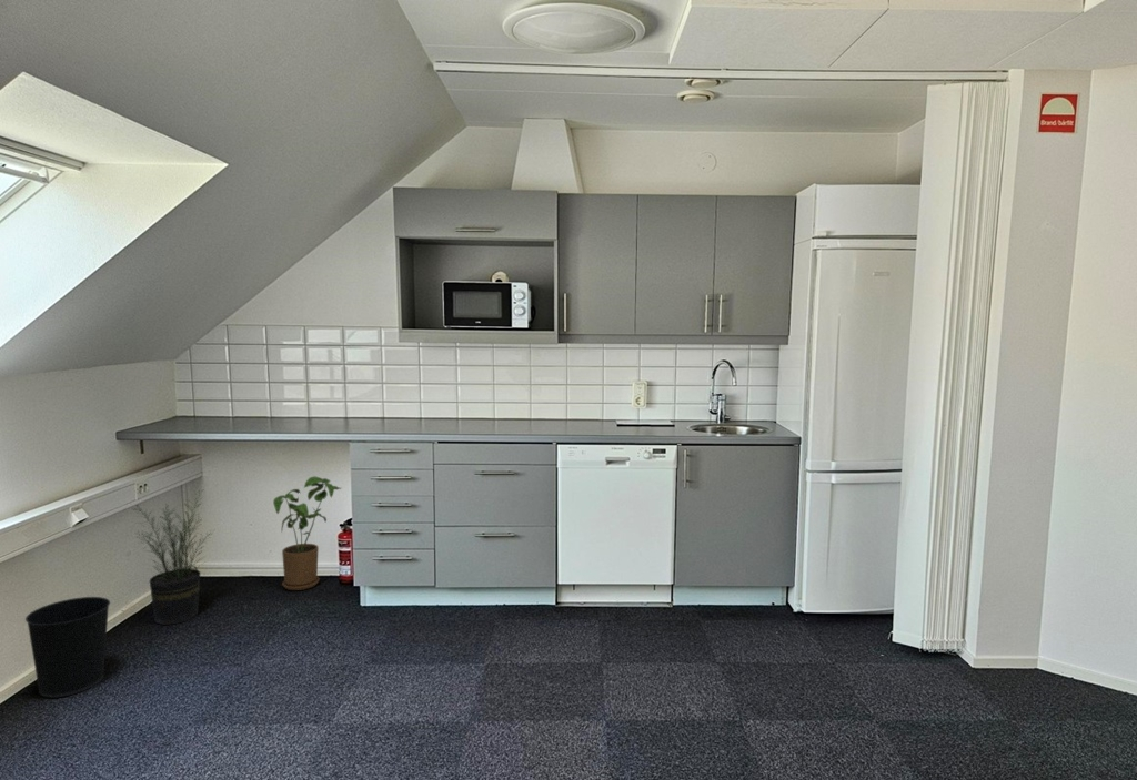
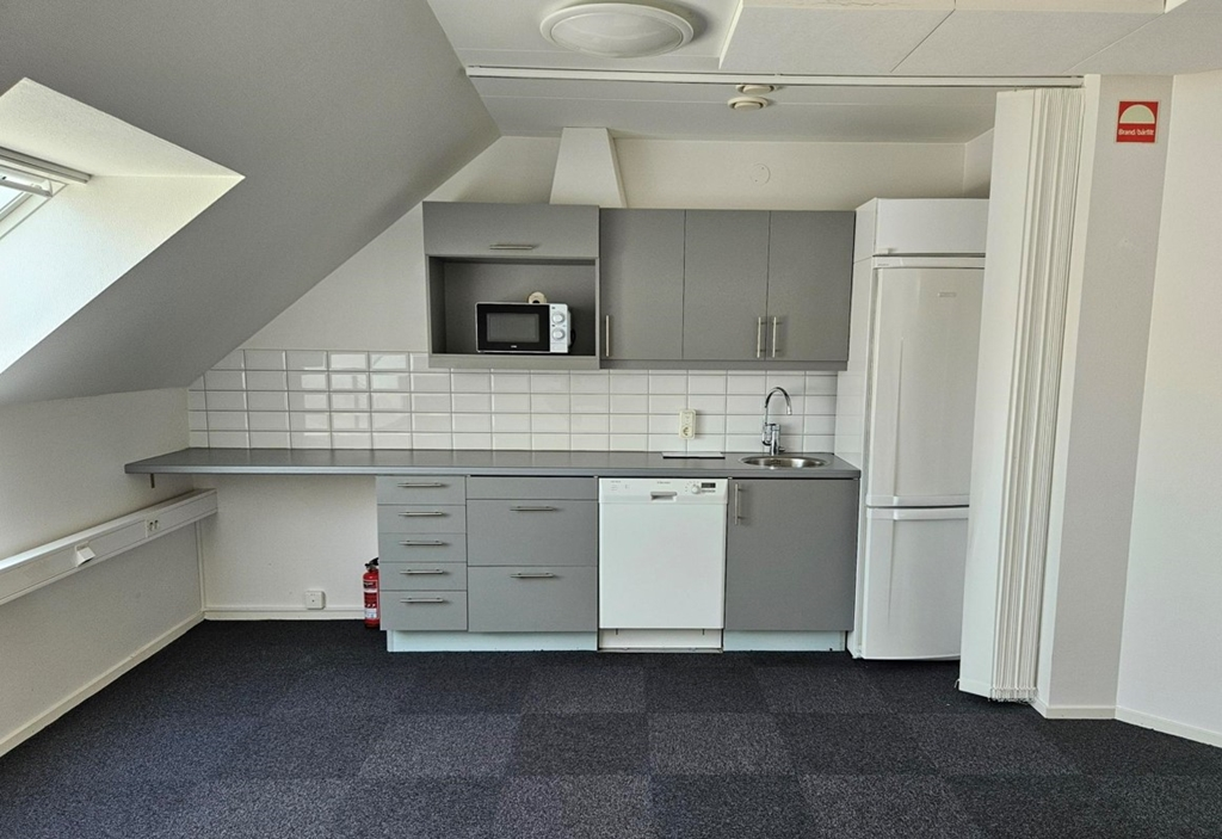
- wastebasket [24,596,111,699]
- house plant [272,475,341,591]
- potted plant [131,490,214,626]
